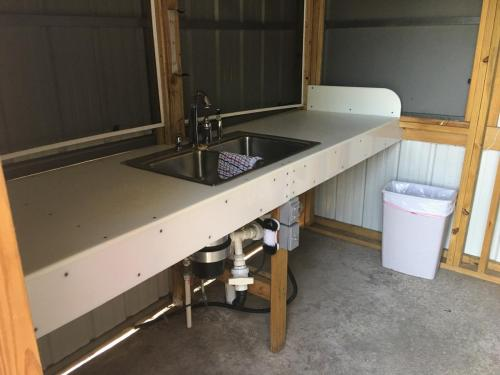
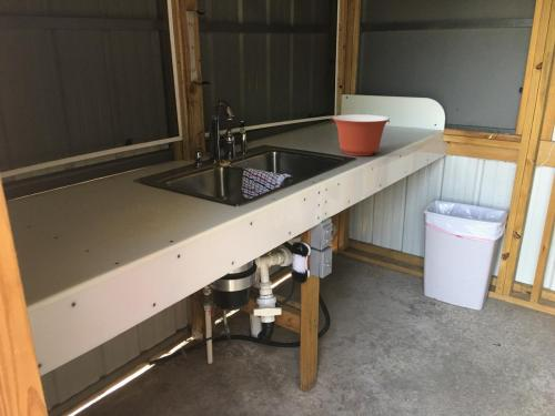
+ mixing bowl [332,113,391,156]
